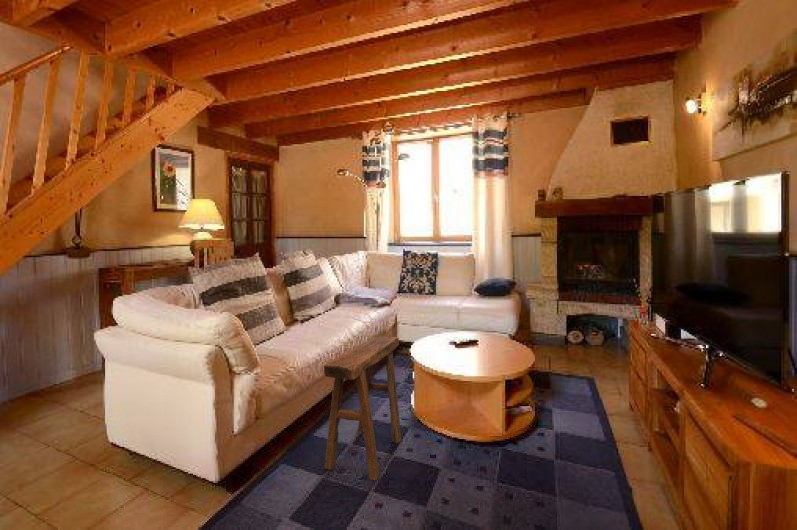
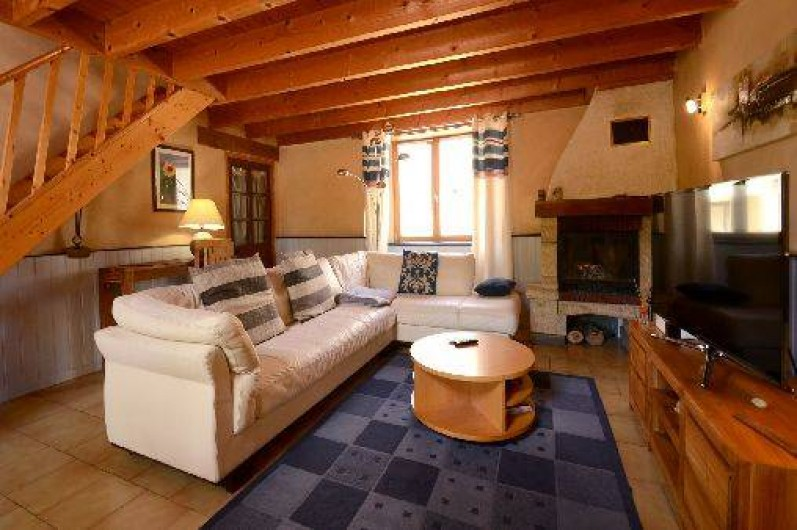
- stool [323,335,402,481]
